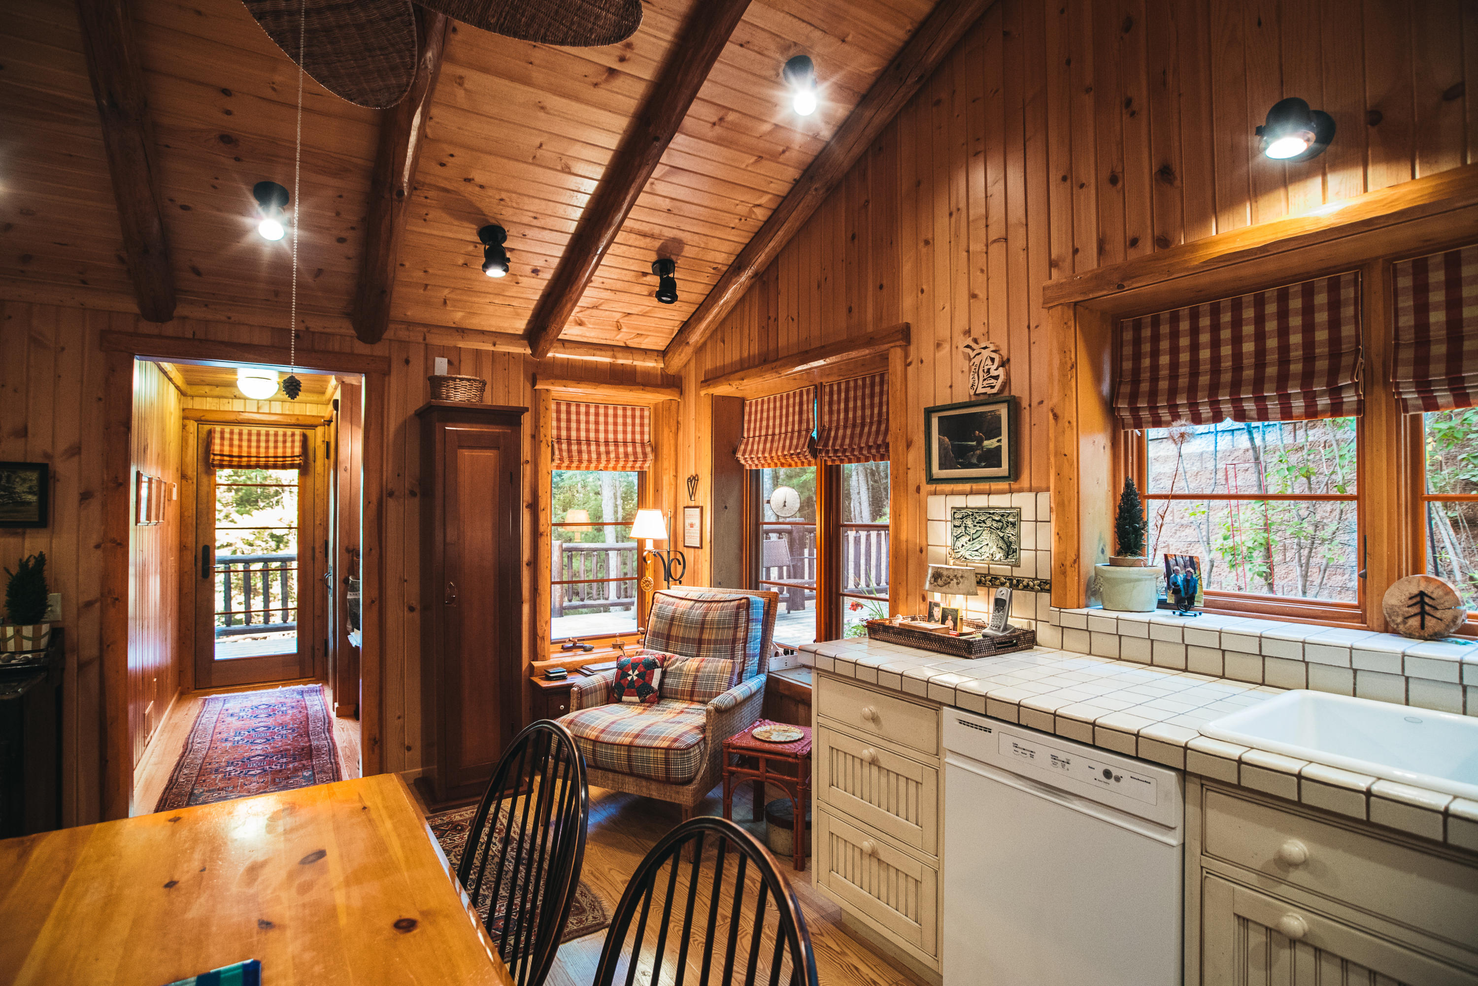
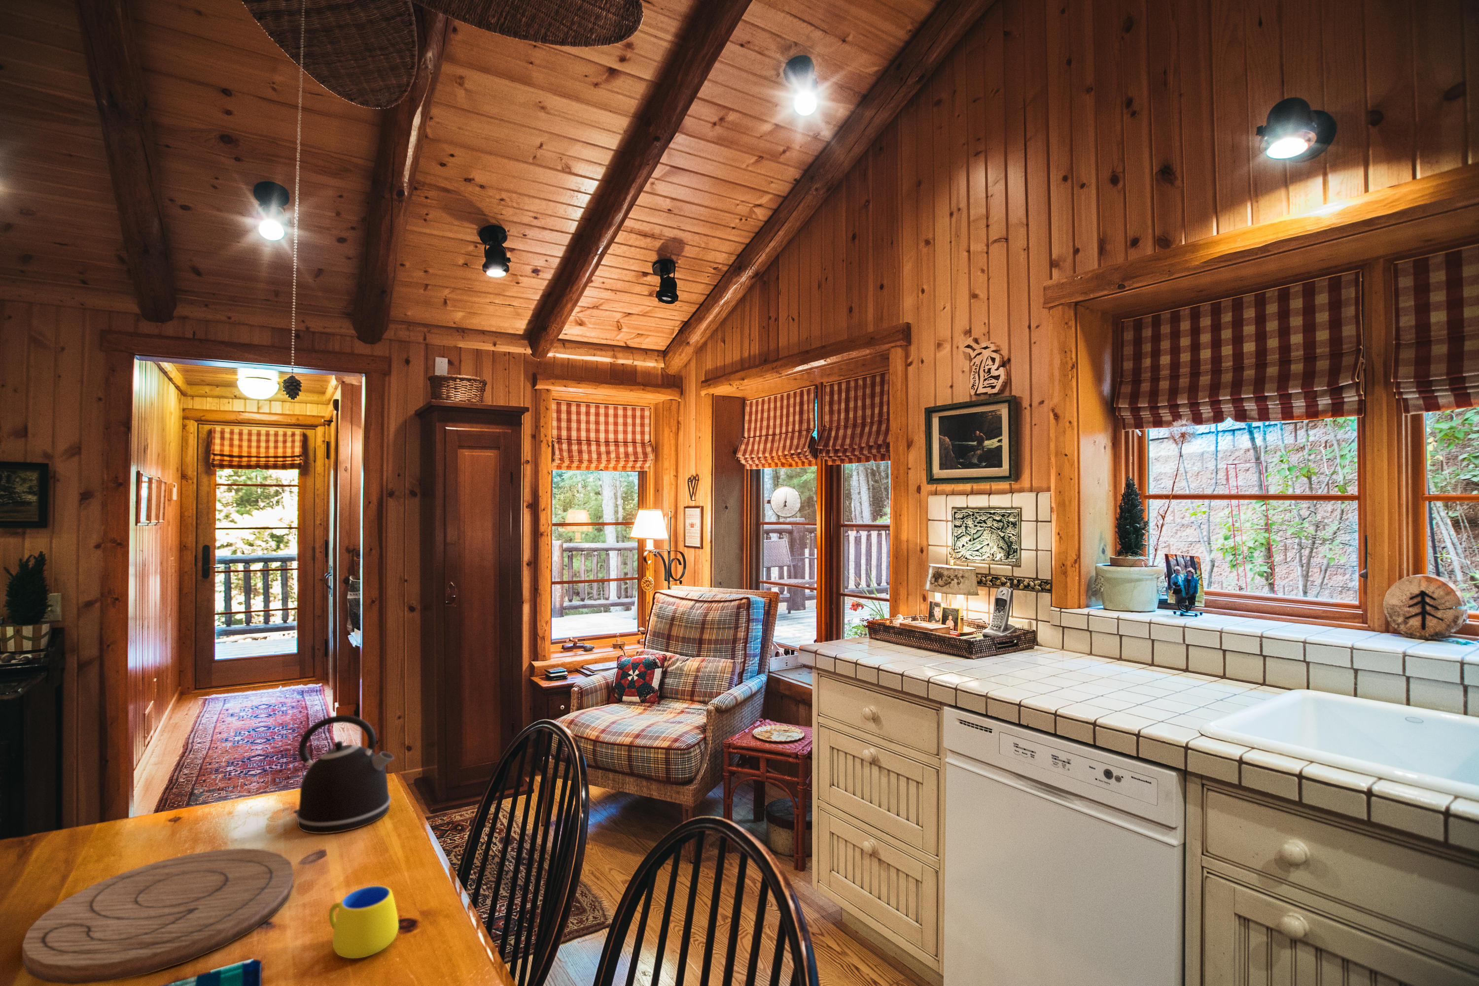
+ kettle [293,714,394,834]
+ mug [328,885,400,958]
+ cutting board [22,847,294,986]
